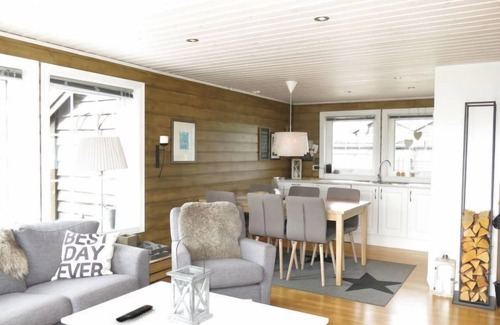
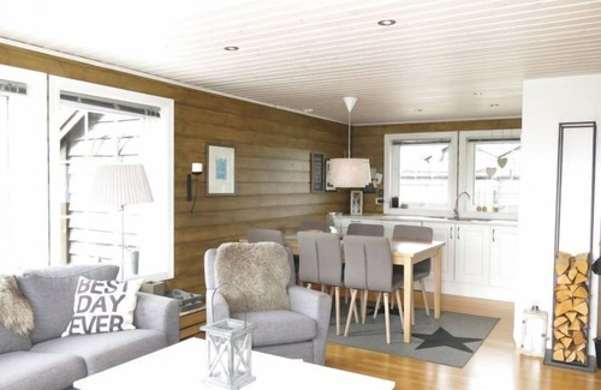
- remote control [115,304,154,323]
